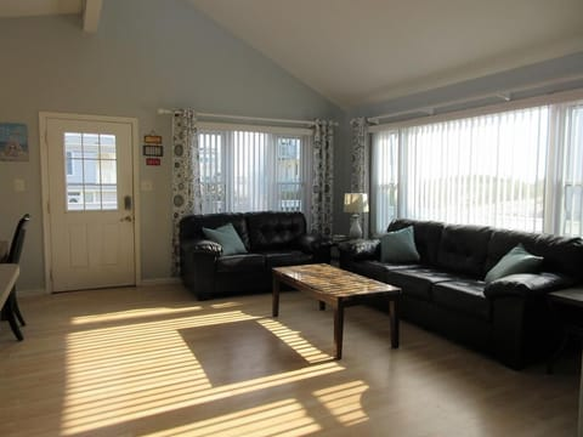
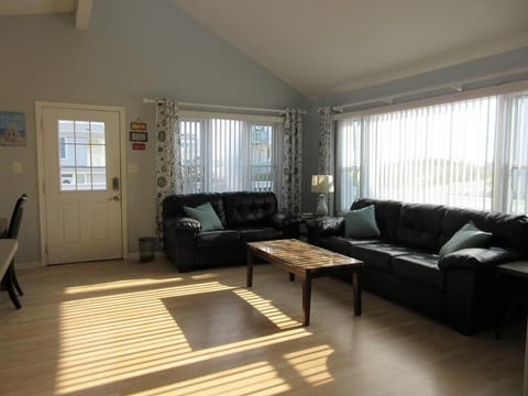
+ wastebasket [138,235,157,263]
